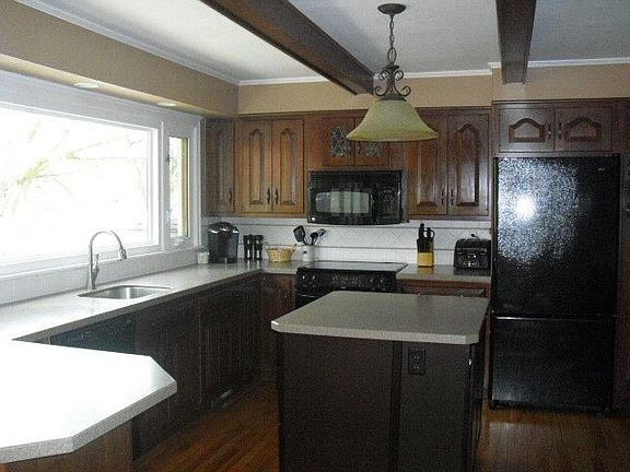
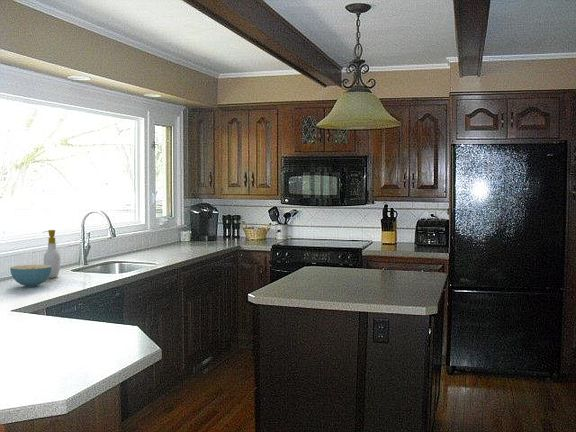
+ cereal bowl [9,264,52,288]
+ soap bottle [41,229,61,279]
